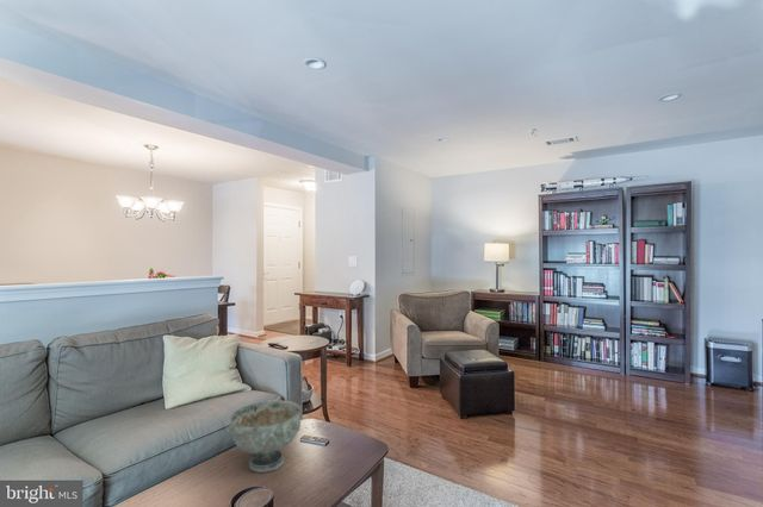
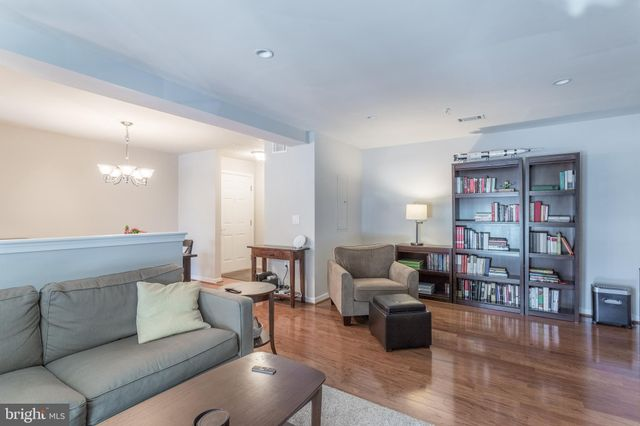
- decorative bowl [229,400,302,474]
